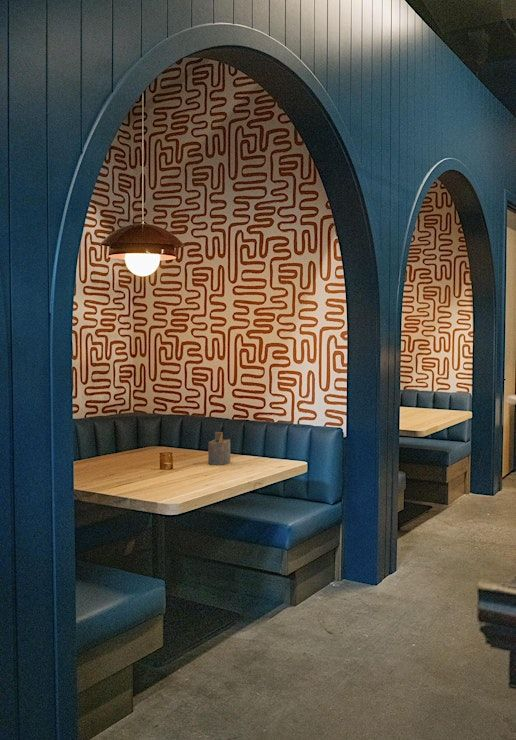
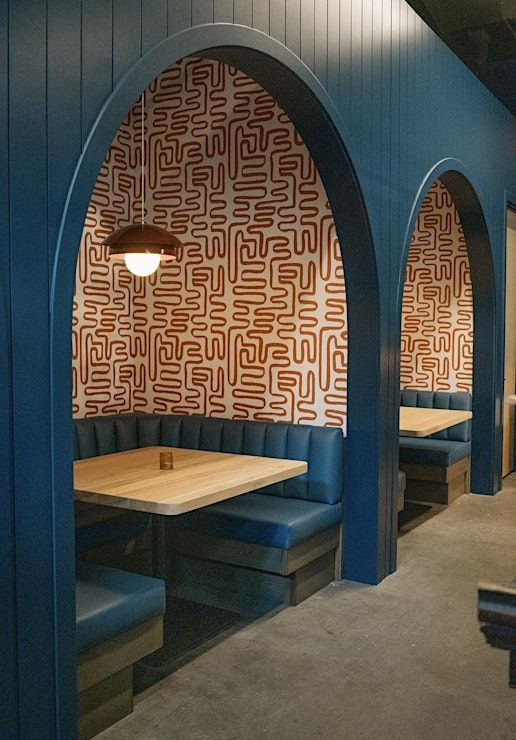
- napkin holder [207,431,231,466]
